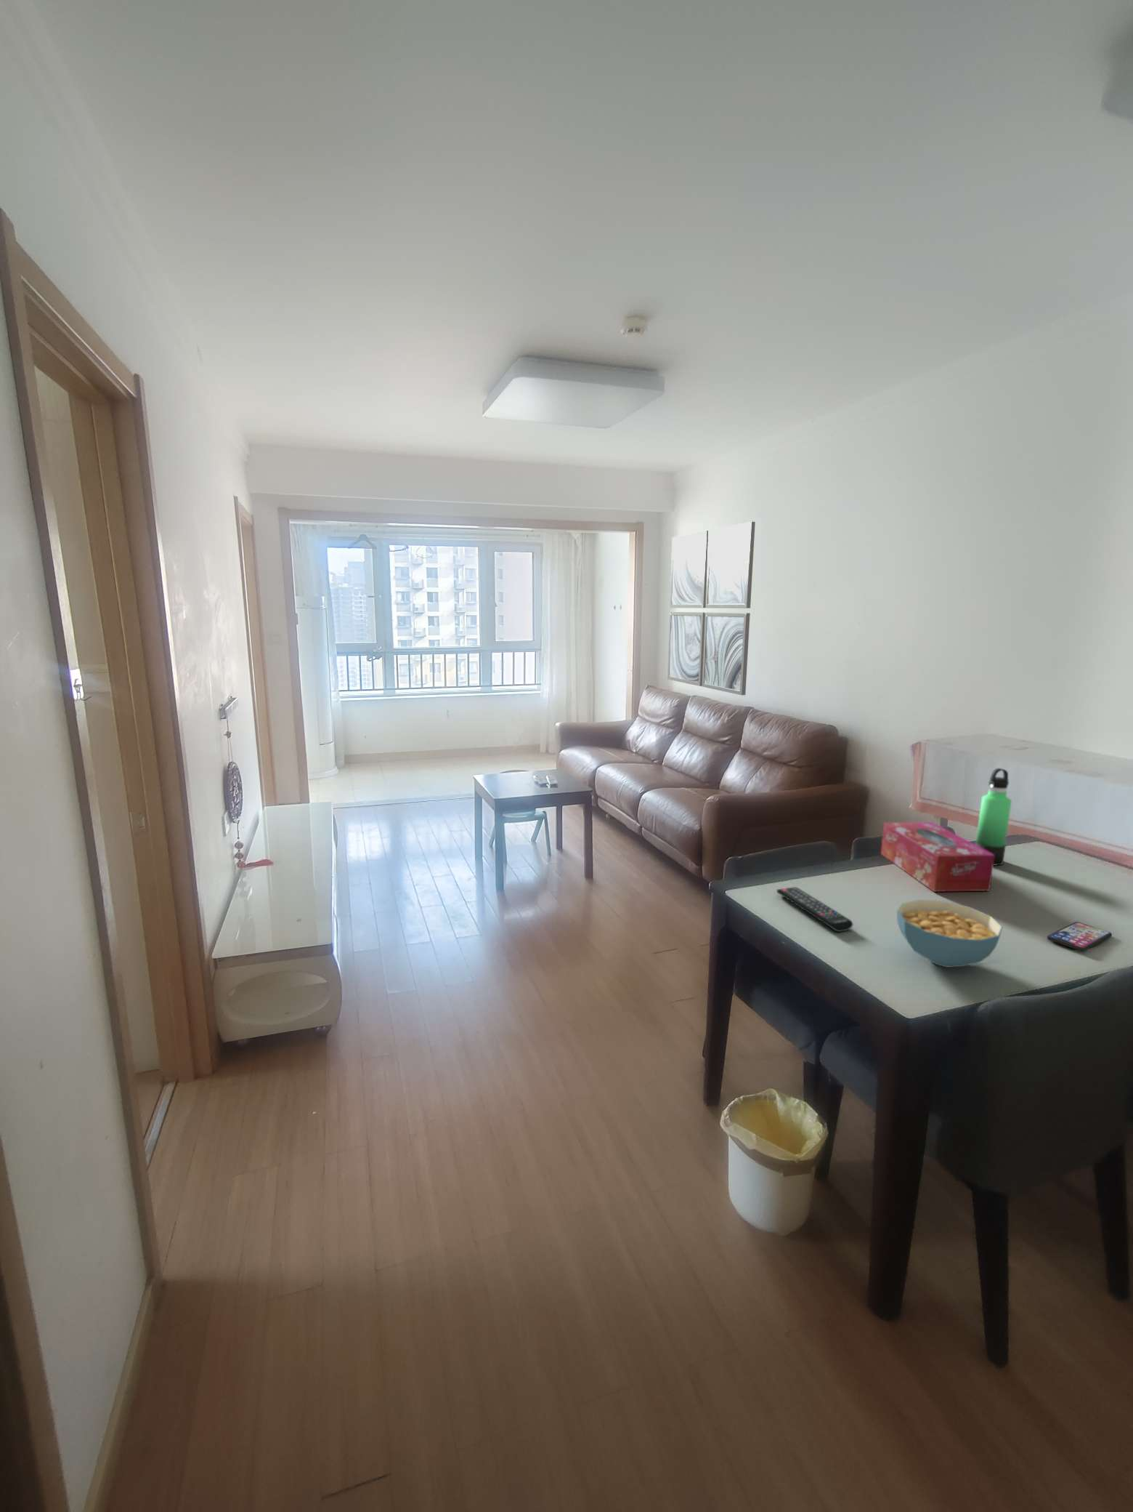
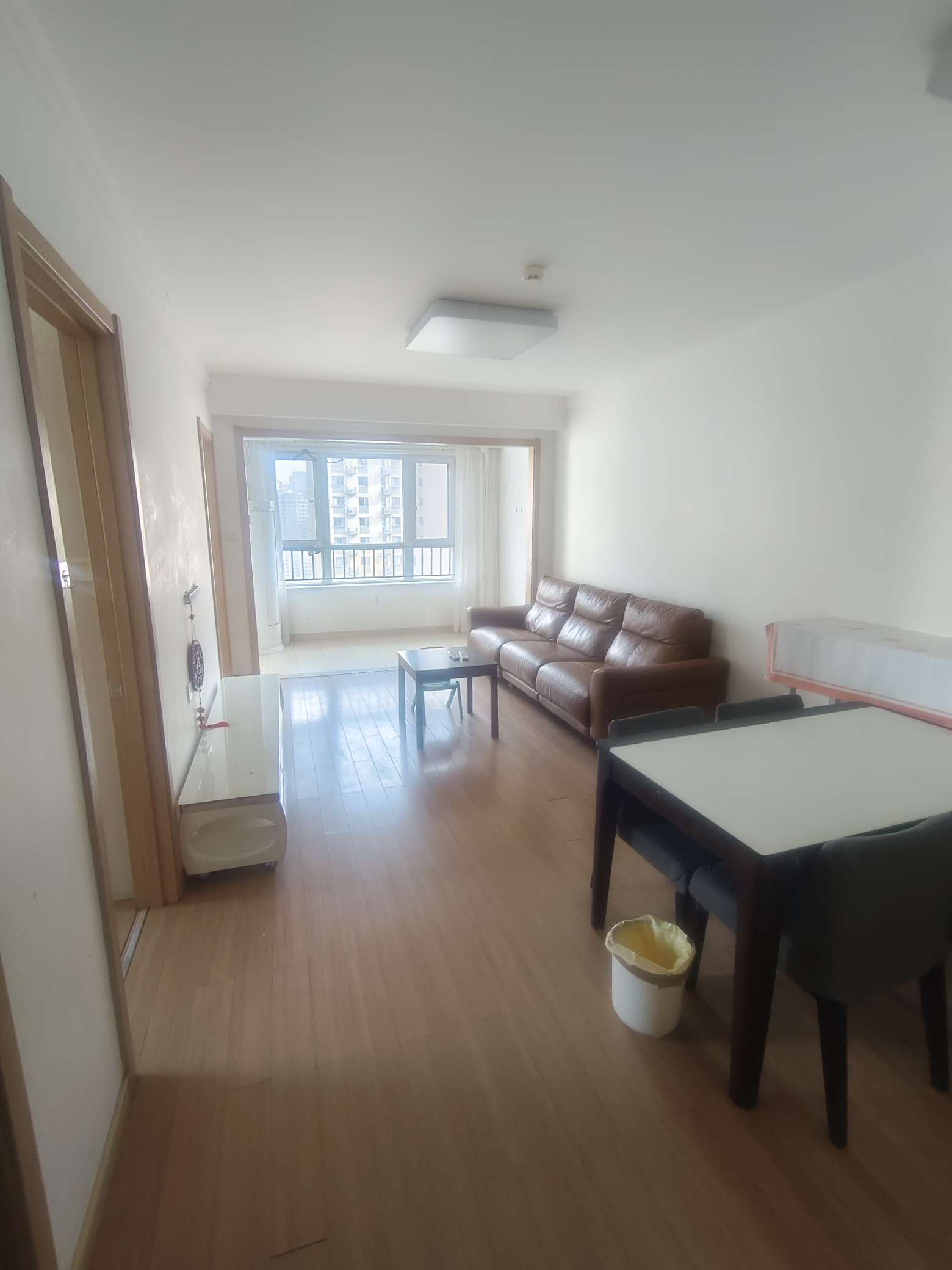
- cereal bowl [896,899,1003,968]
- smartphone [1046,921,1113,952]
- tissue box [881,821,994,893]
- thermos bottle [975,768,1013,867]
- remote control [776,886,853,932]
- wall art [666,521,756,695]
